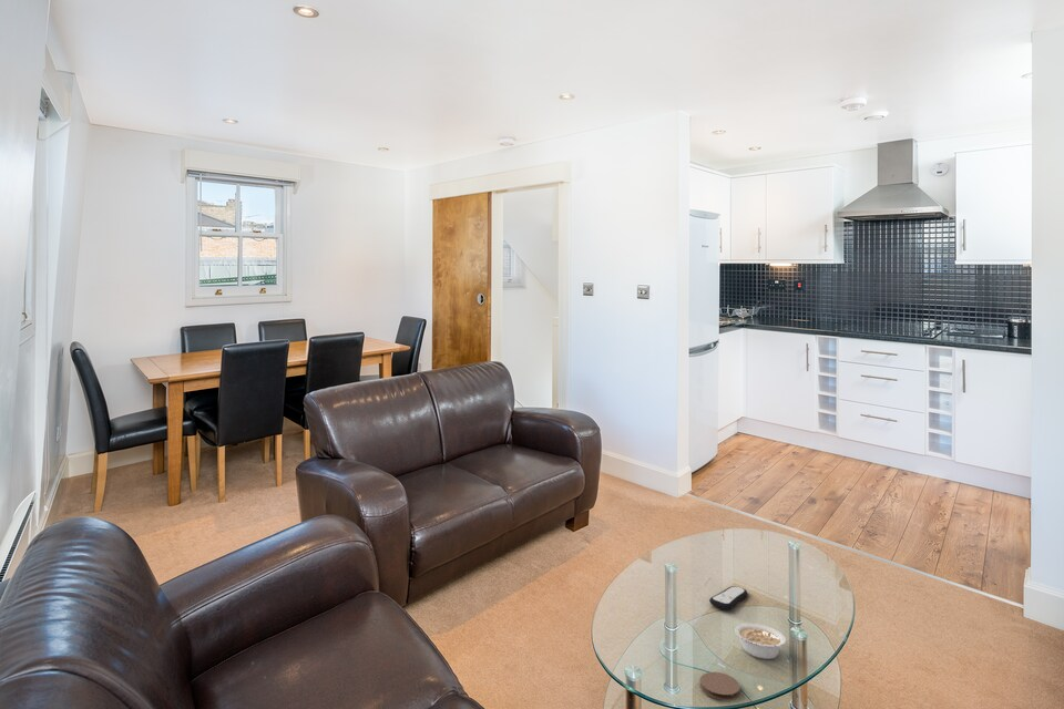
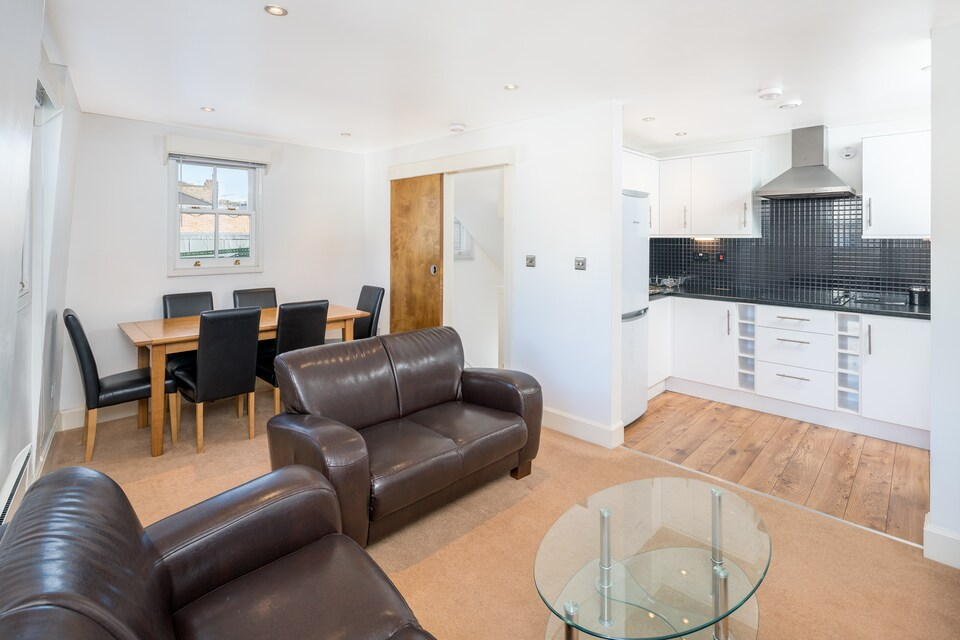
- legume [734,623,787,660]
- coaster [699,671,741,701]
- remote control [708,585,749,610]
